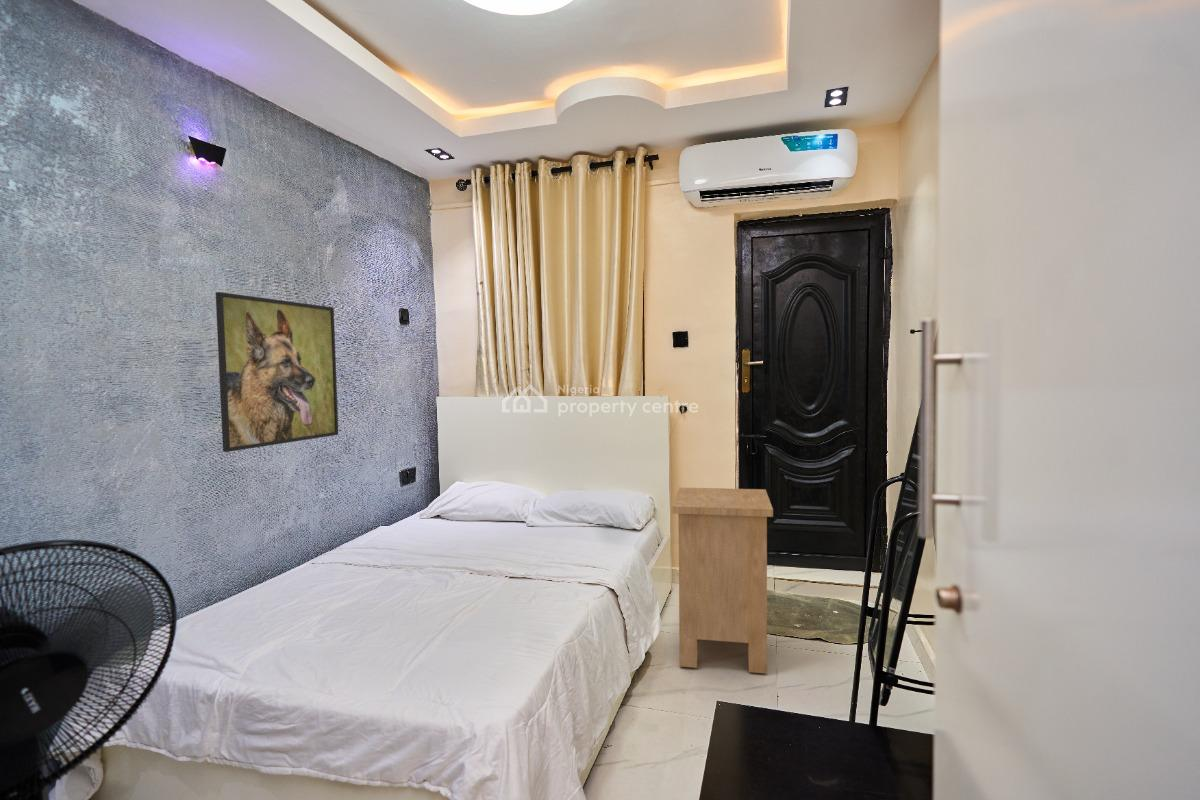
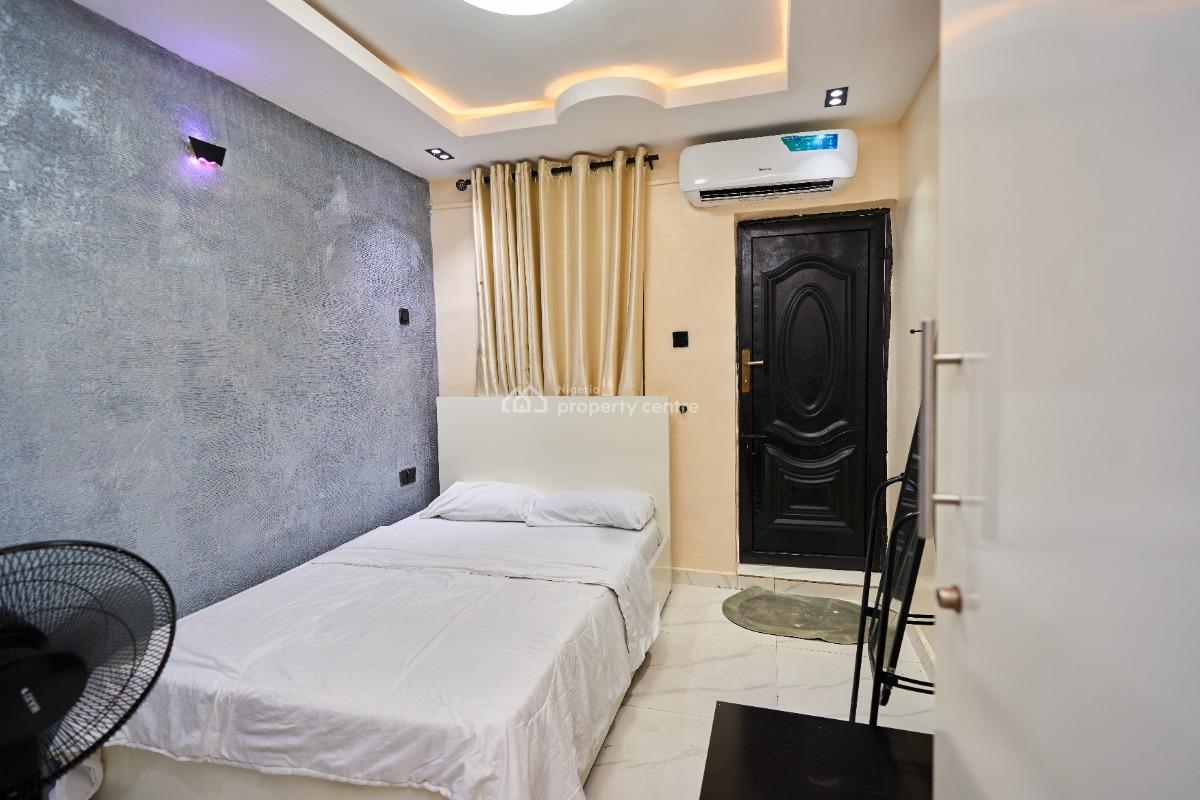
- nightstand [671,486,774,675]
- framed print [215,291,339,453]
